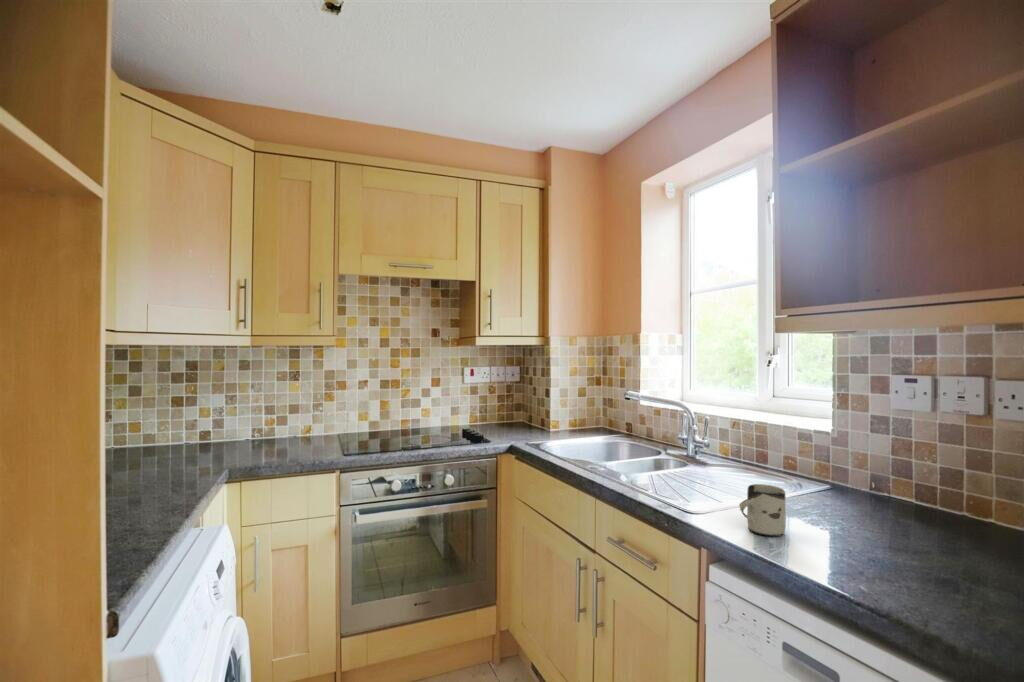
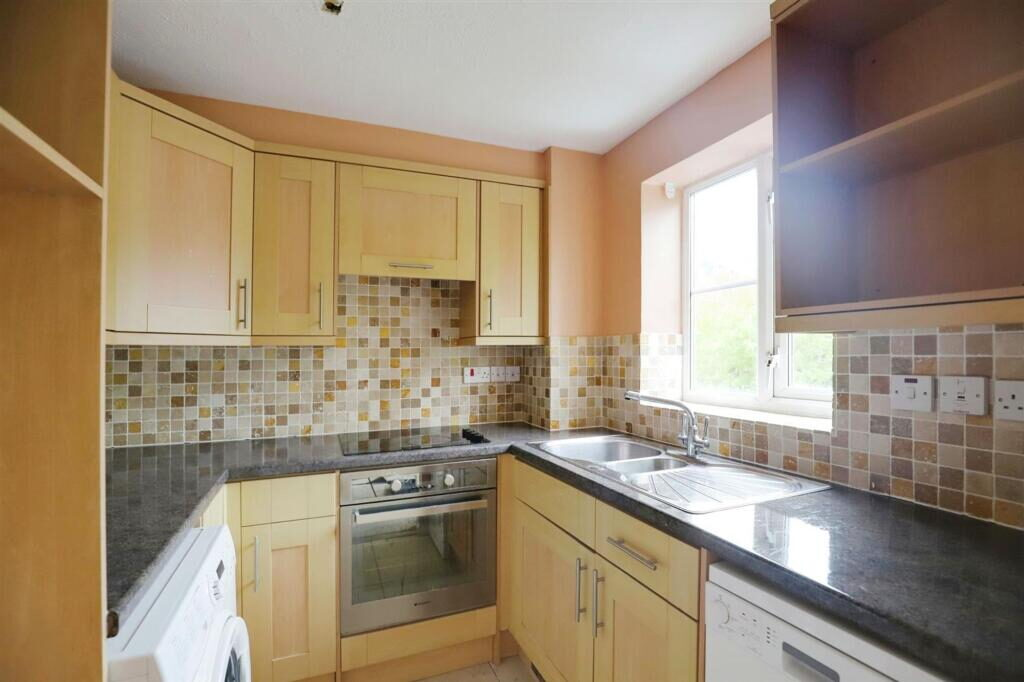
- cup [738,483,786,538]
